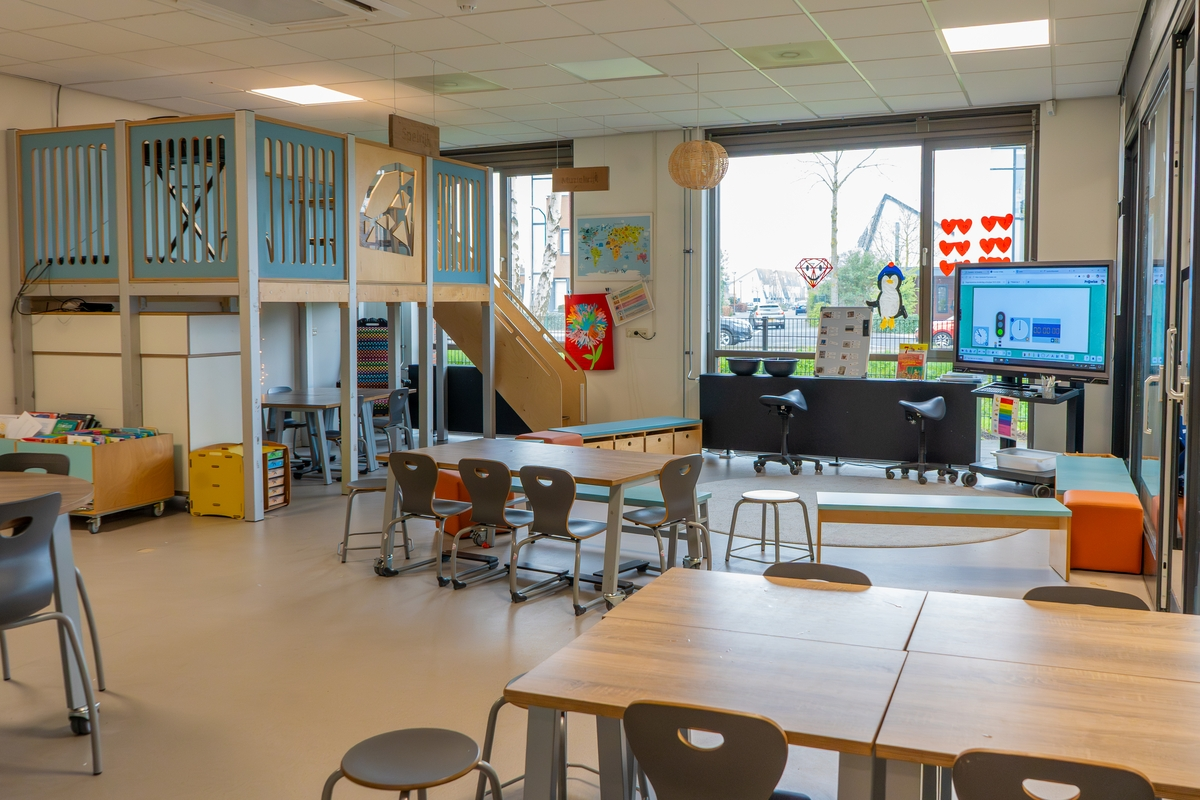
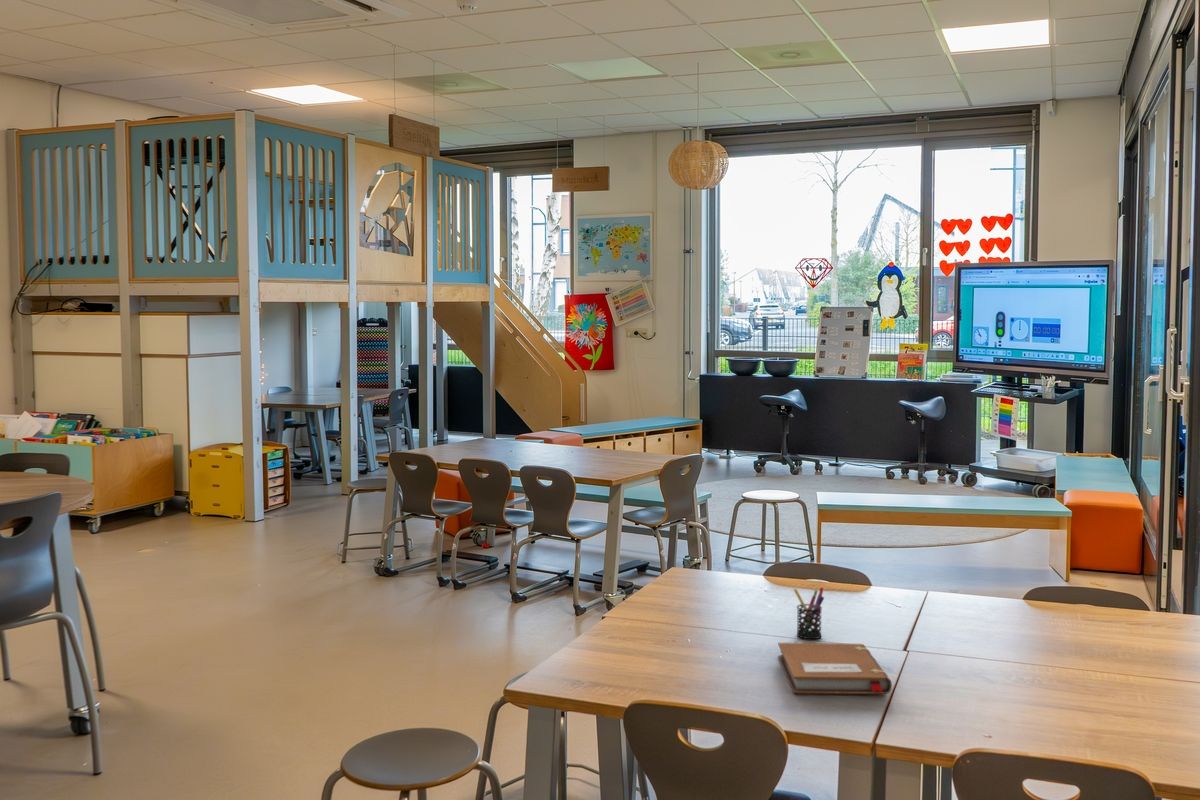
+ pen holder [793,586,825,640]
+ notebook [777,642,893,695]
